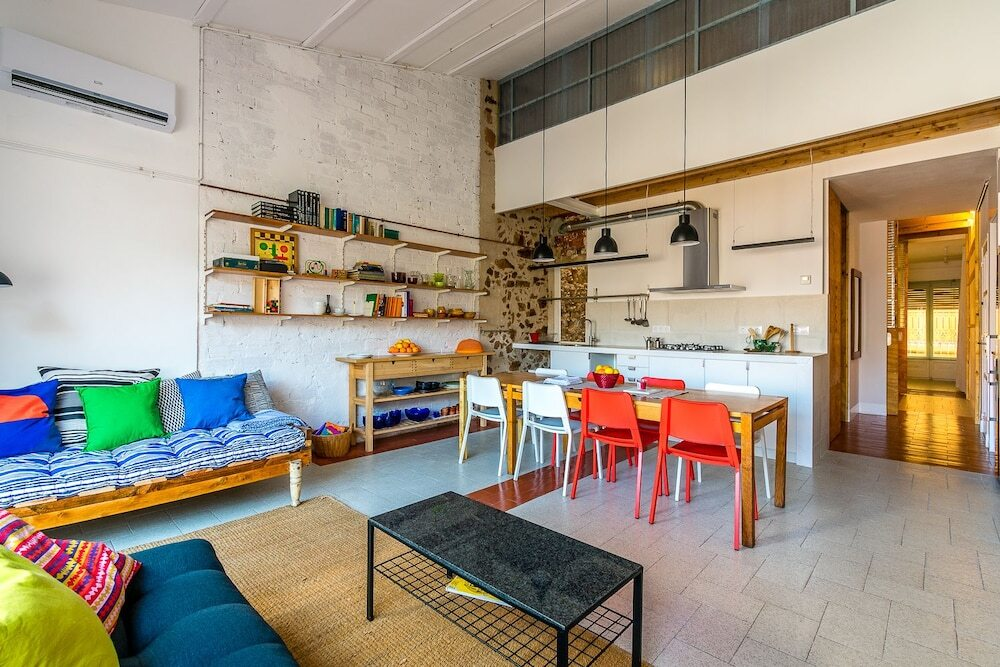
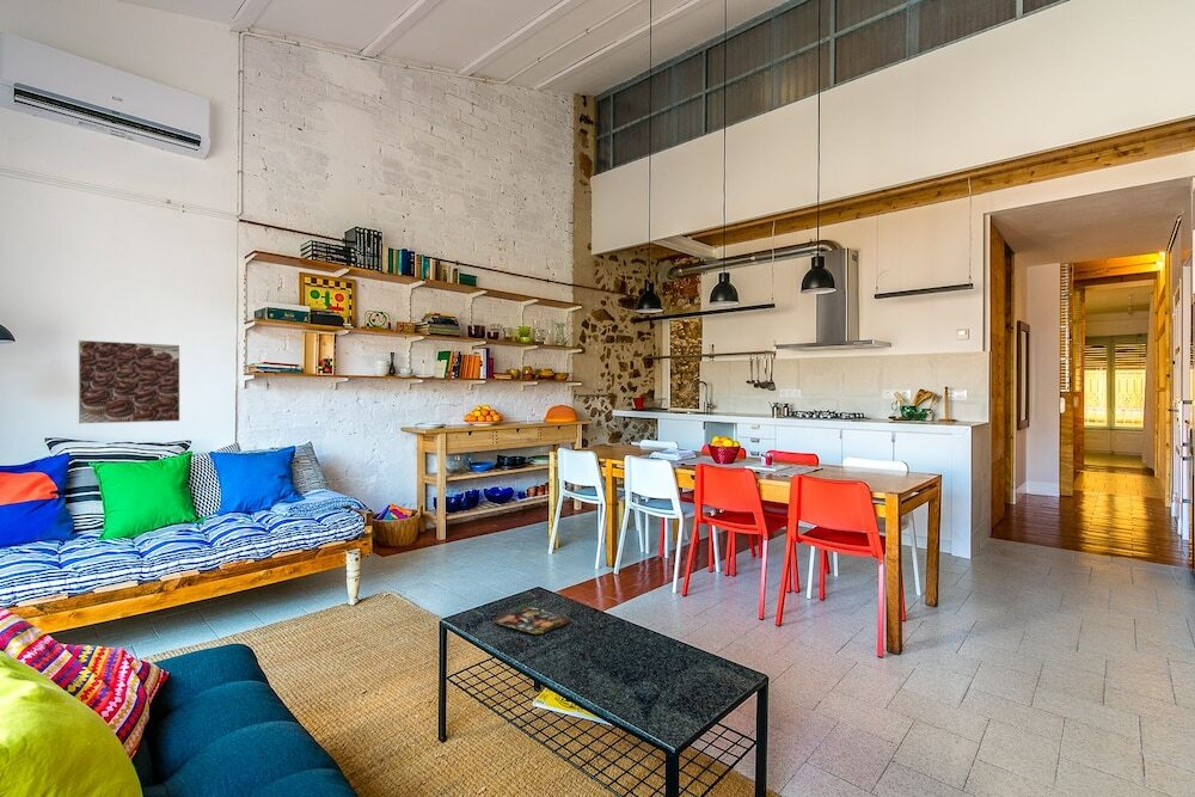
+ magazine [494,606,572,634]
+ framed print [78,339,180,424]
